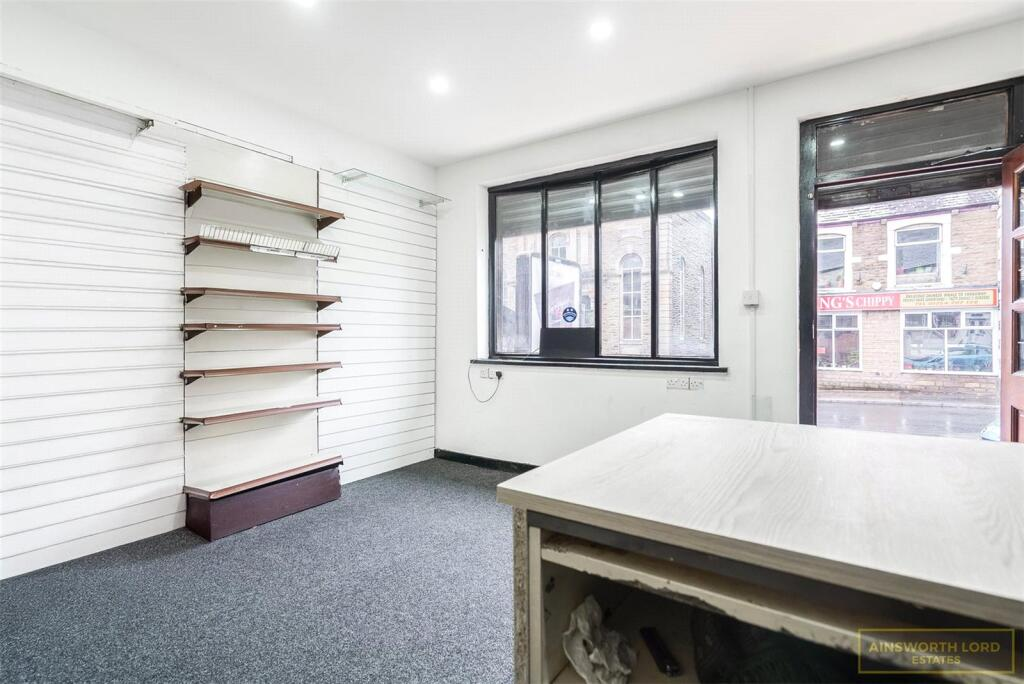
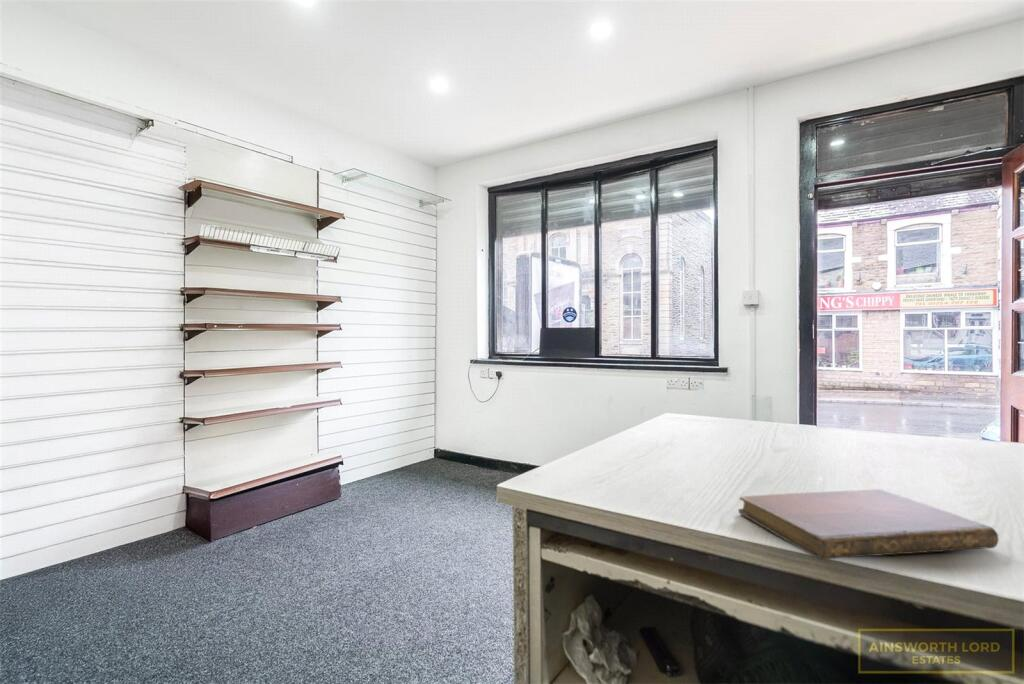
+ notebook [738,488,999,561]
